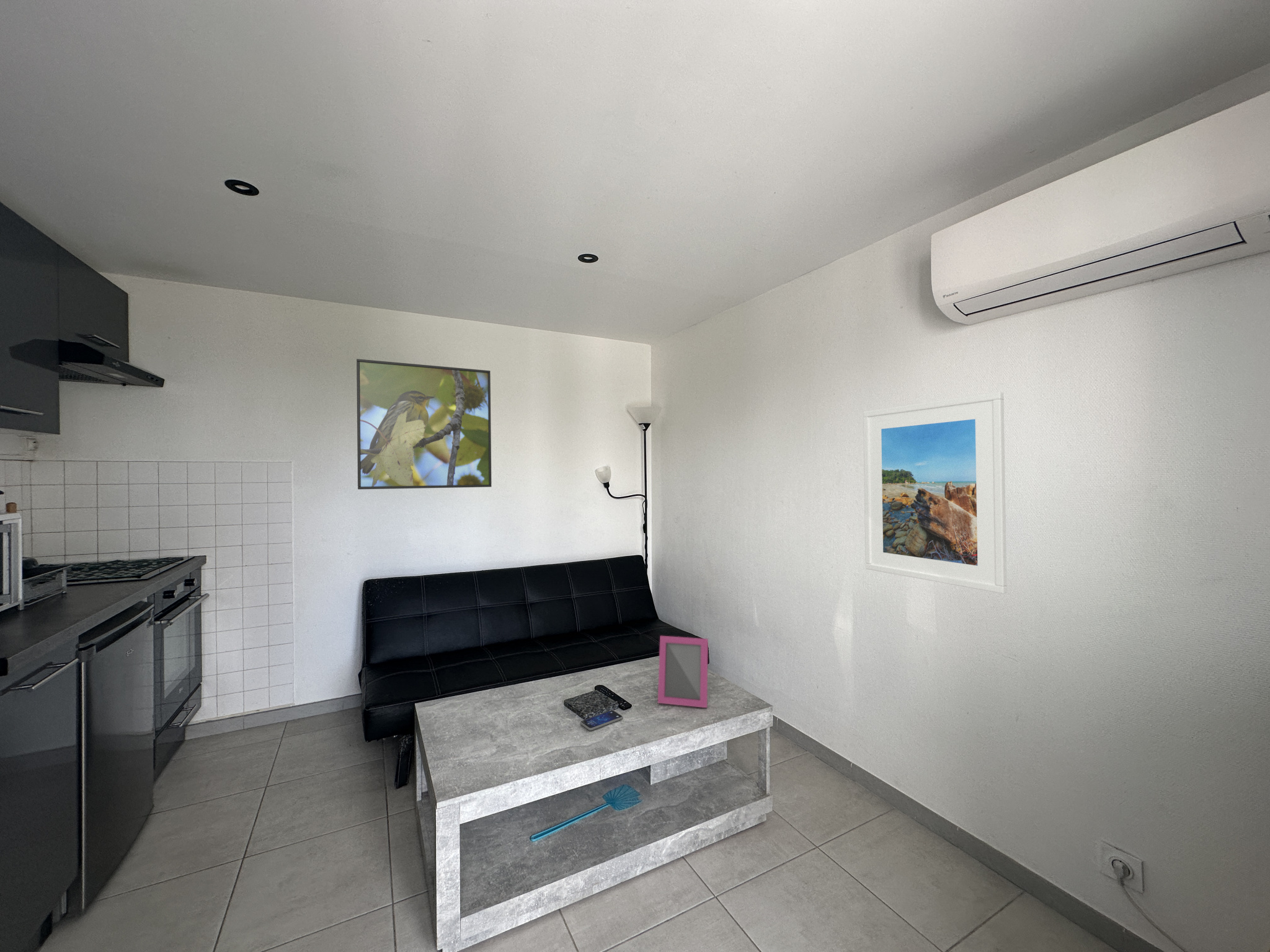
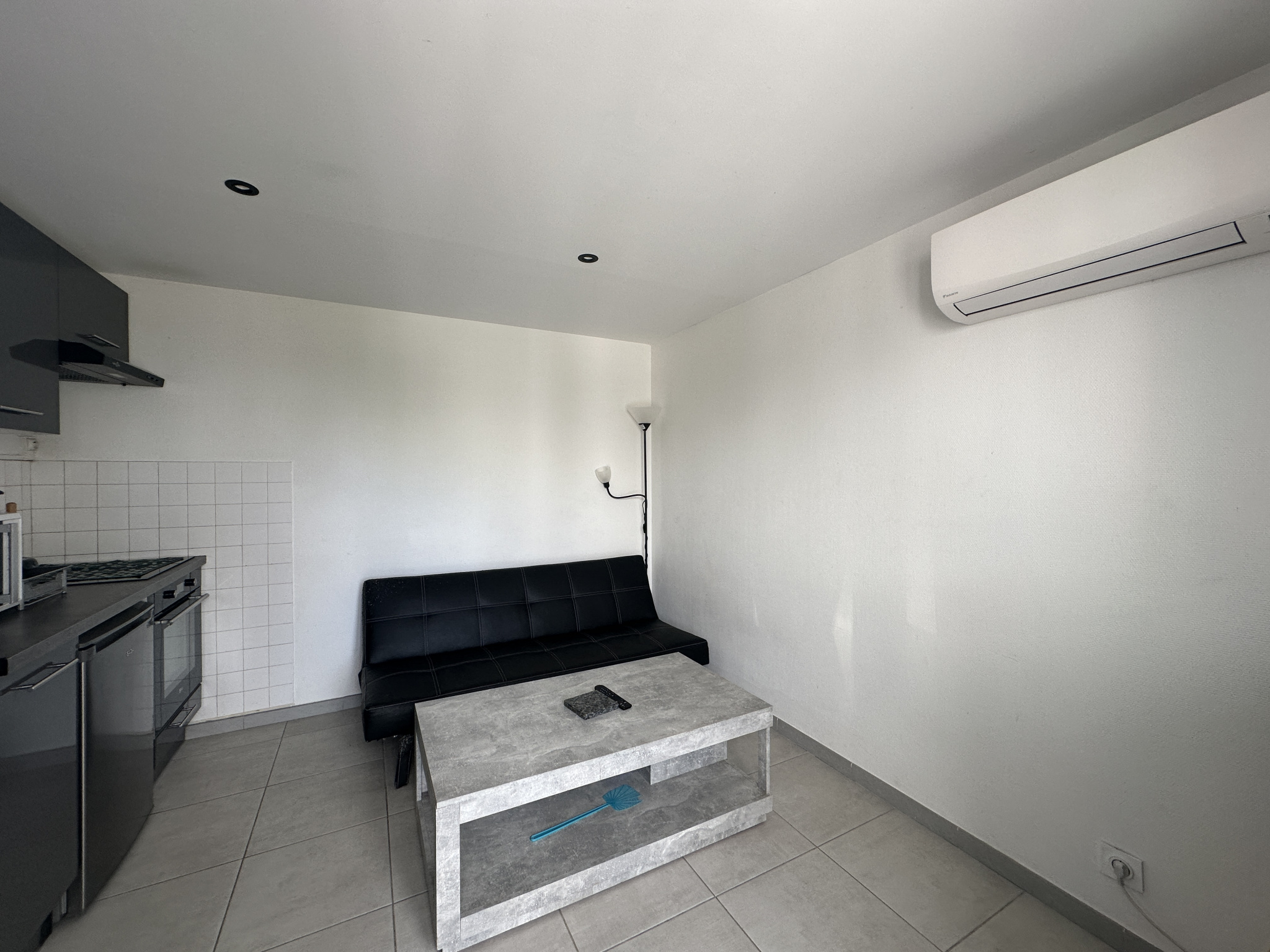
- smartphone [580,710,623,731]
- picture frame [657,635,709,708]
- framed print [356,358,492,490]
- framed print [863,392,1007,594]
